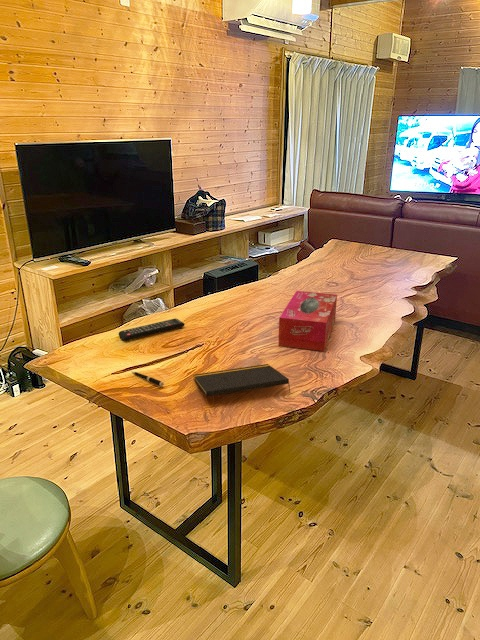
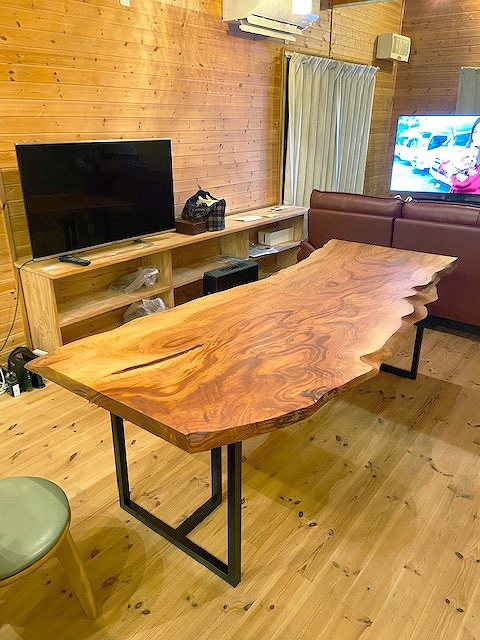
- remote control [118,317,185,342]
- tissue box [277,290,338,352]
- pen [131,371,165,388]
- notepad [192,363,291,397]
